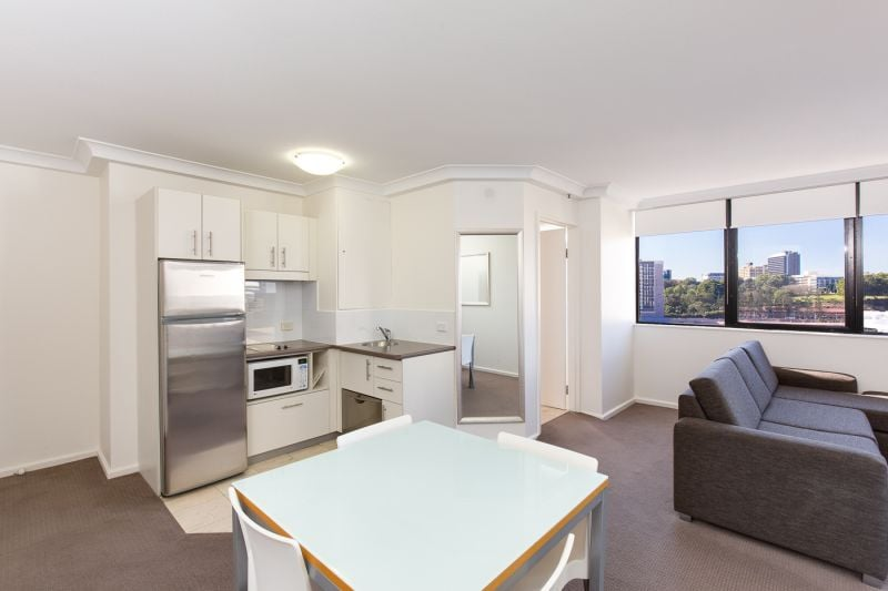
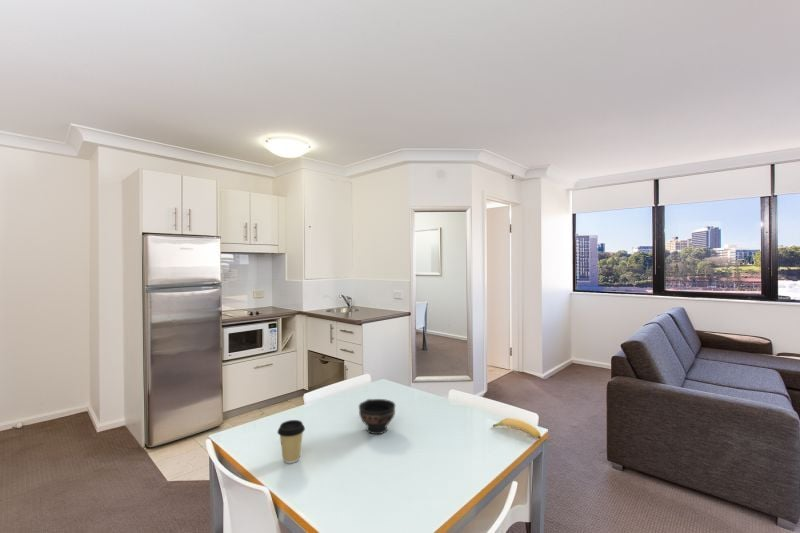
+ banana [492,417,542,440]
+ coffee cup [276,419,306,464]
+ bowl [358,398,396,435]
